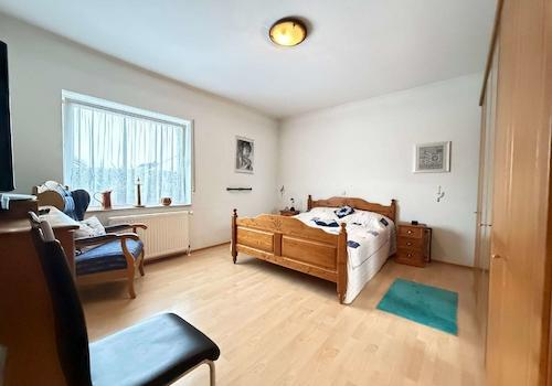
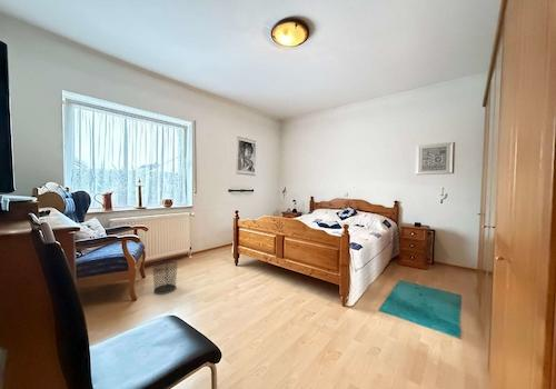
+ waste bin [150,260,179,295]
